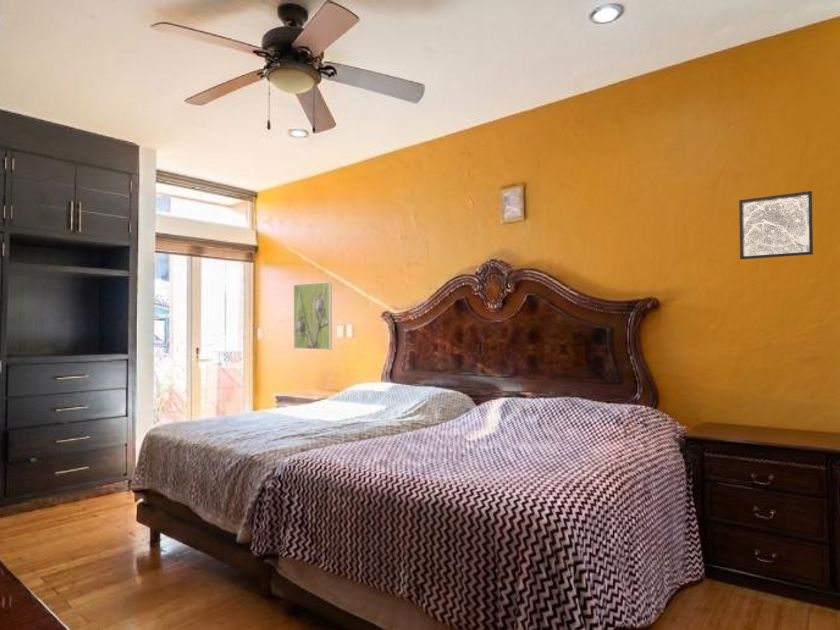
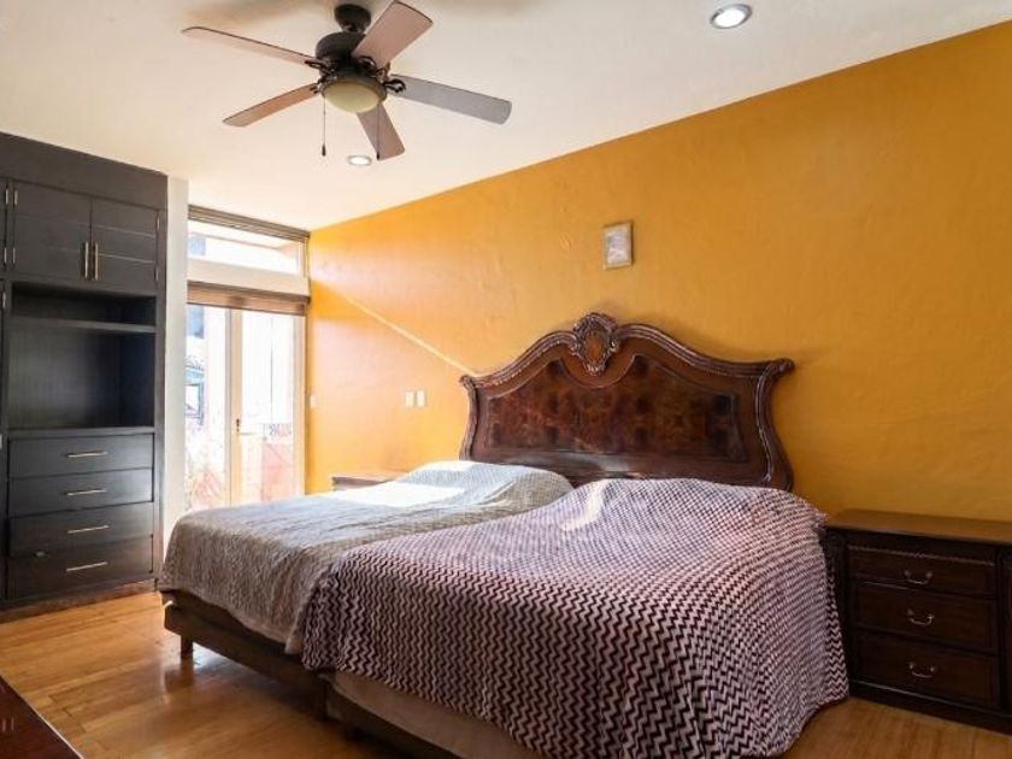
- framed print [293,281,333,351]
- wall art [738,190,814,260]
